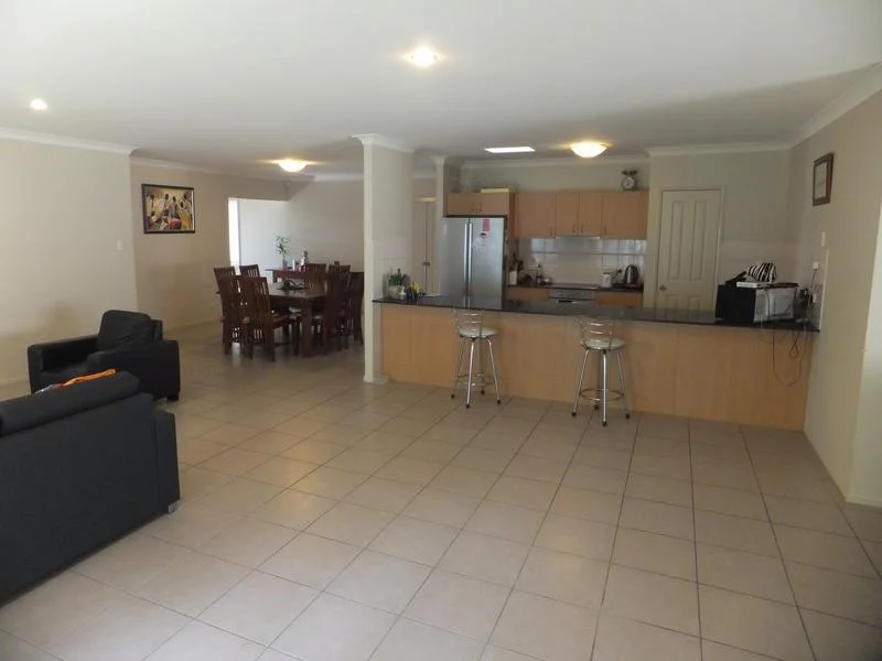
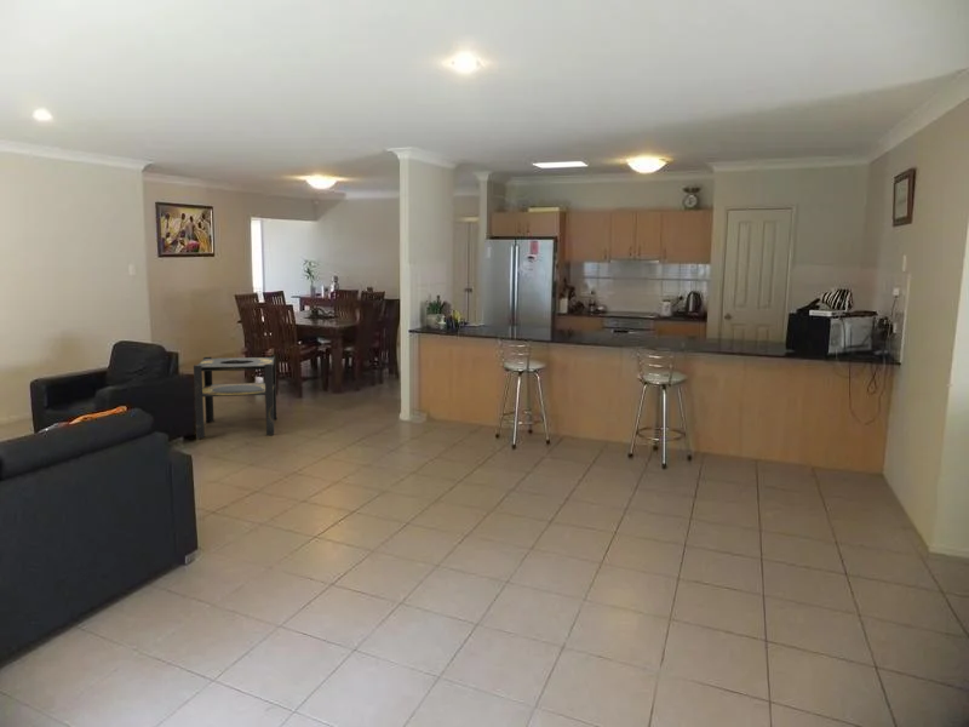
+ side table [193,355,277,439]
